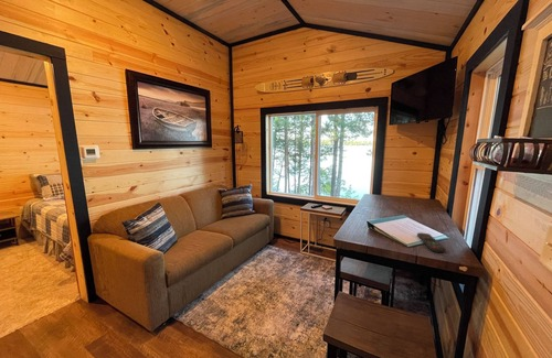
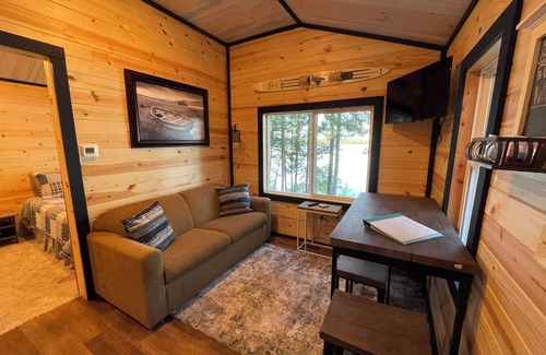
- remote control [416,231,447,253]
